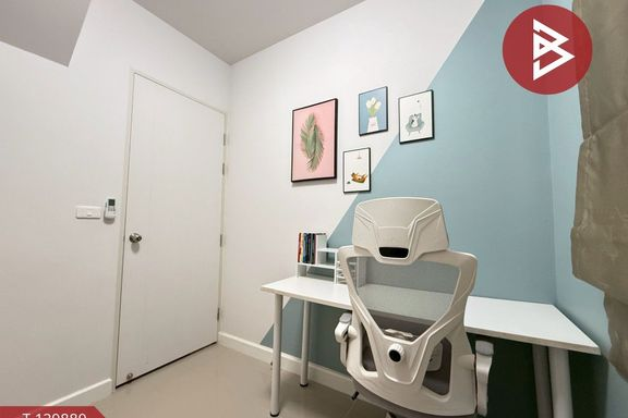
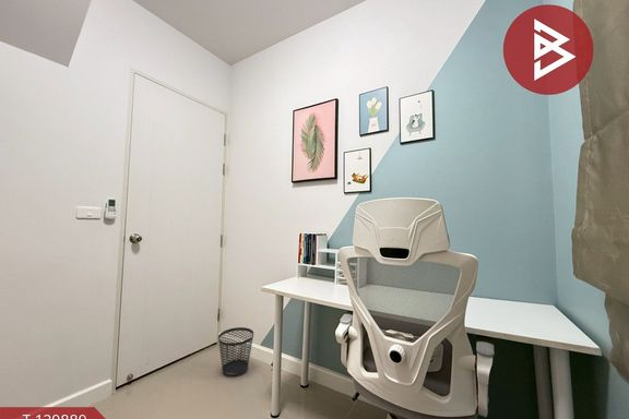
+ wastebasket [217,326,254,379]
